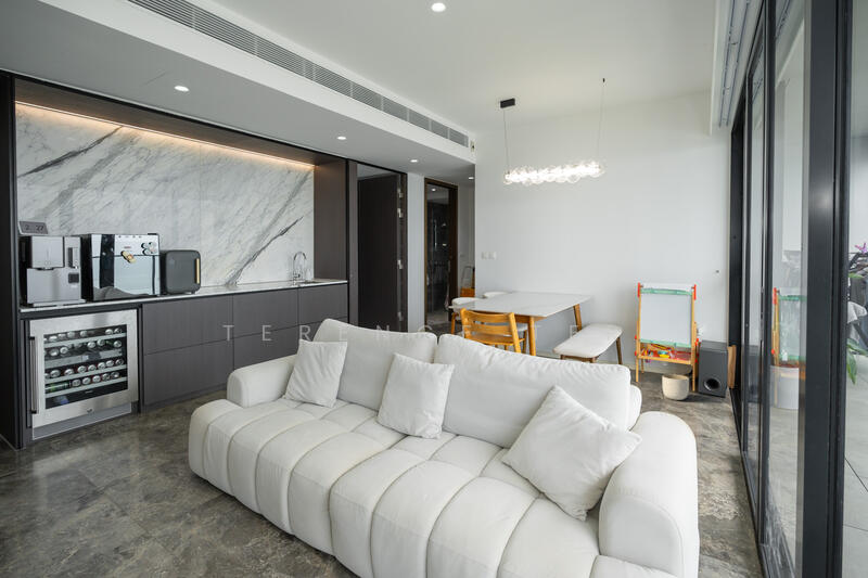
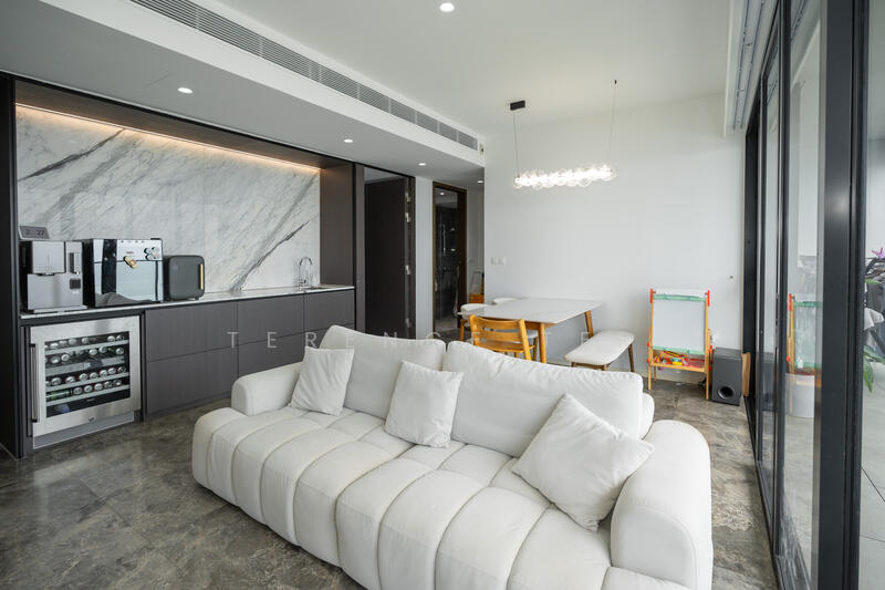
- planter [661,373,690,401]
